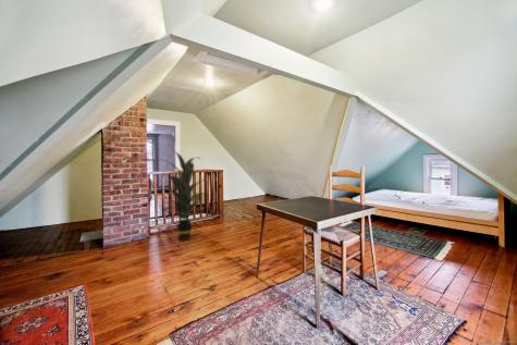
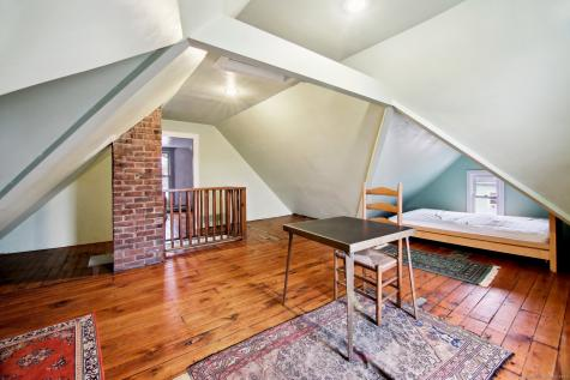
- indoor plant [157,149,213,242]
